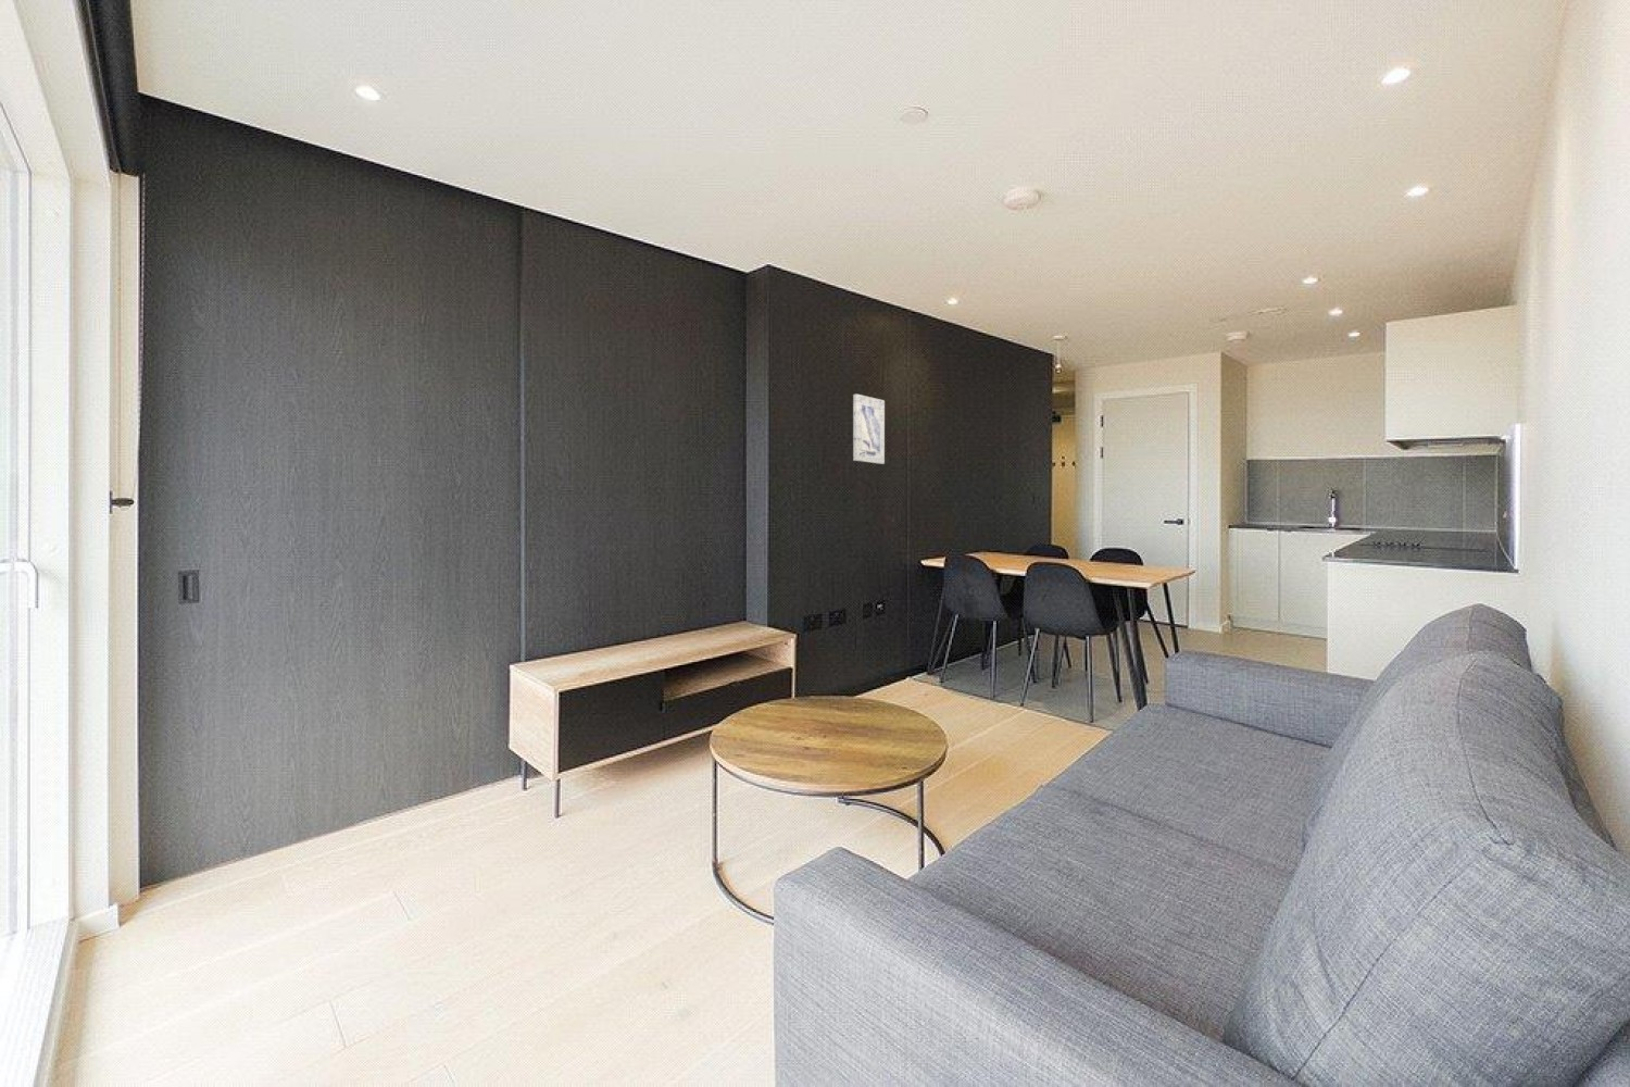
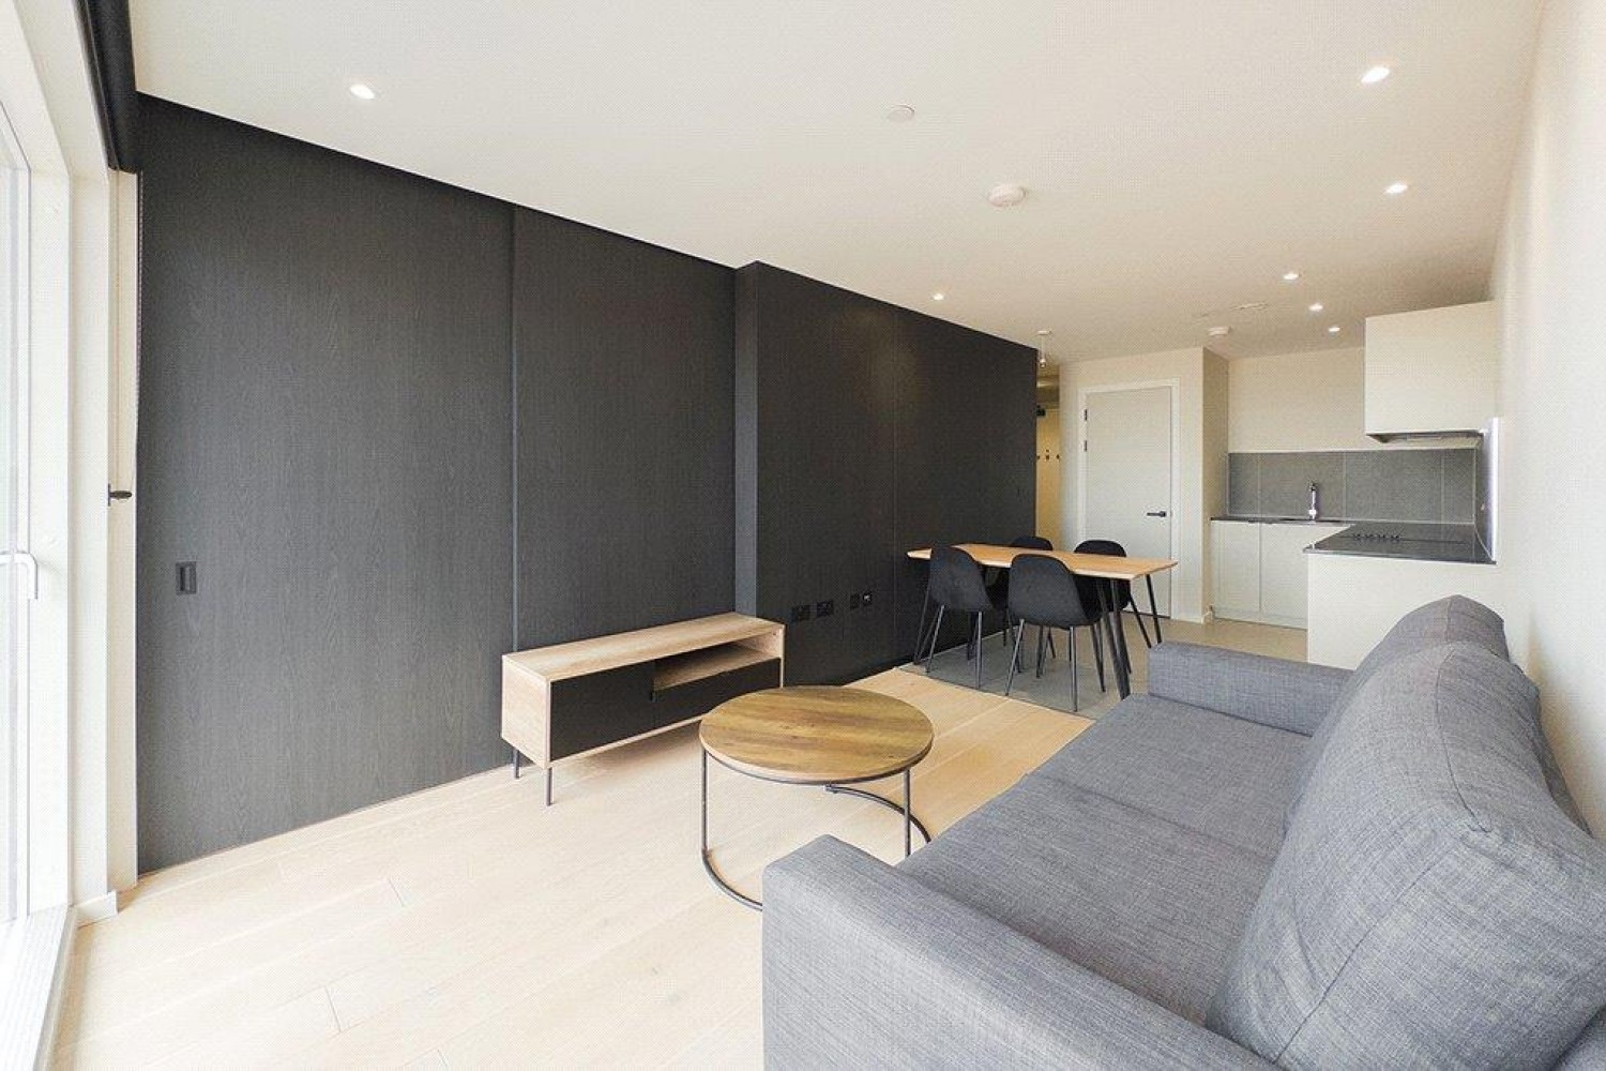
- wall art [851,393,885,465]
